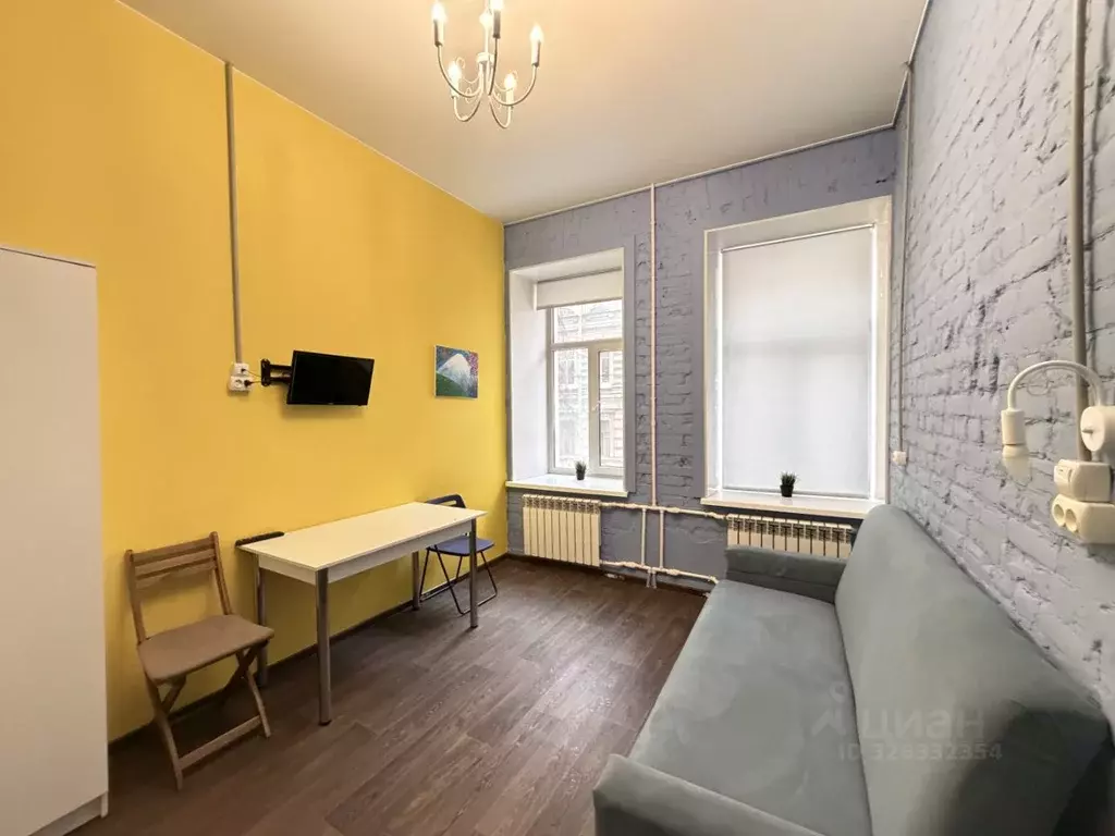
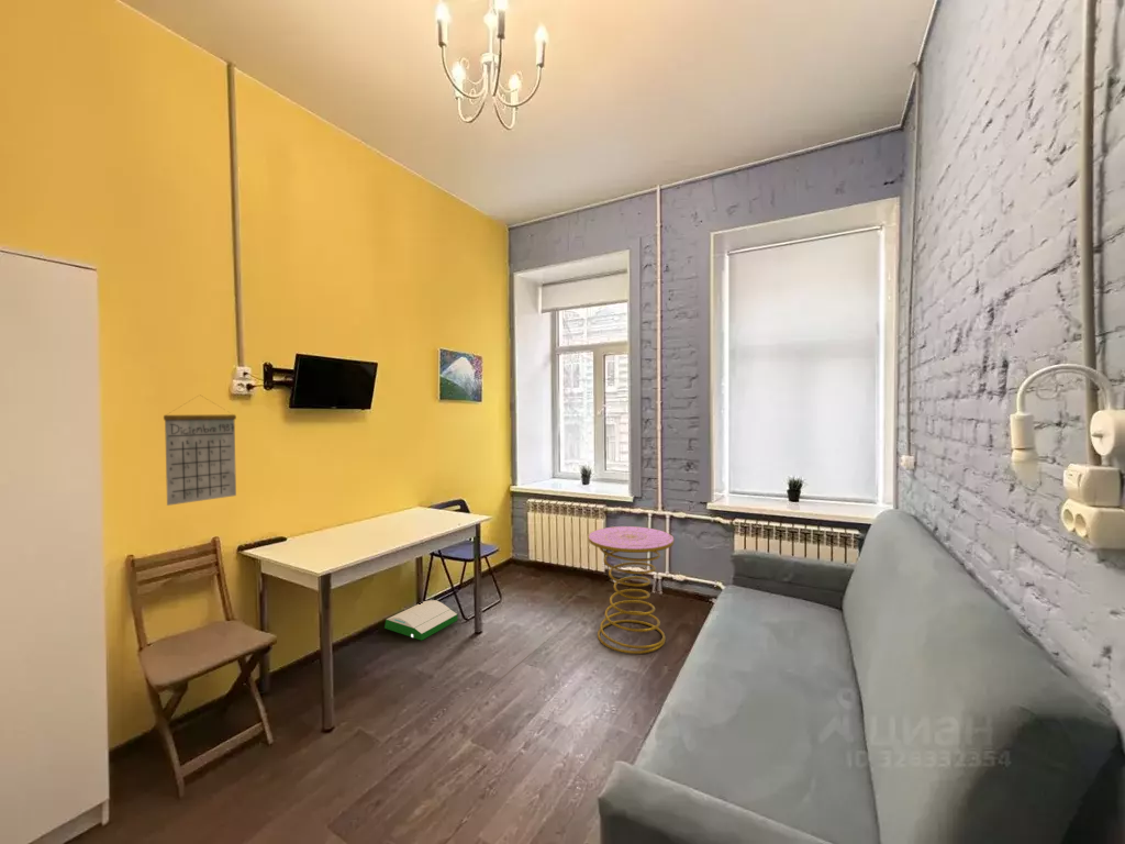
+ calendar [163,393,237,507]
+ side table [588,525,675,655]
+ shoe box [383,599,458,642]
